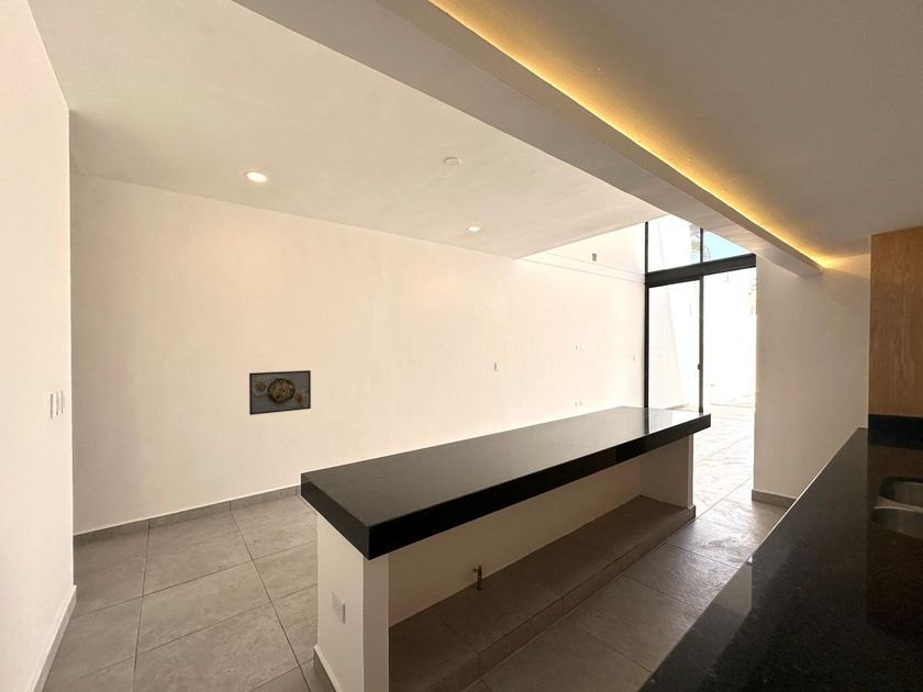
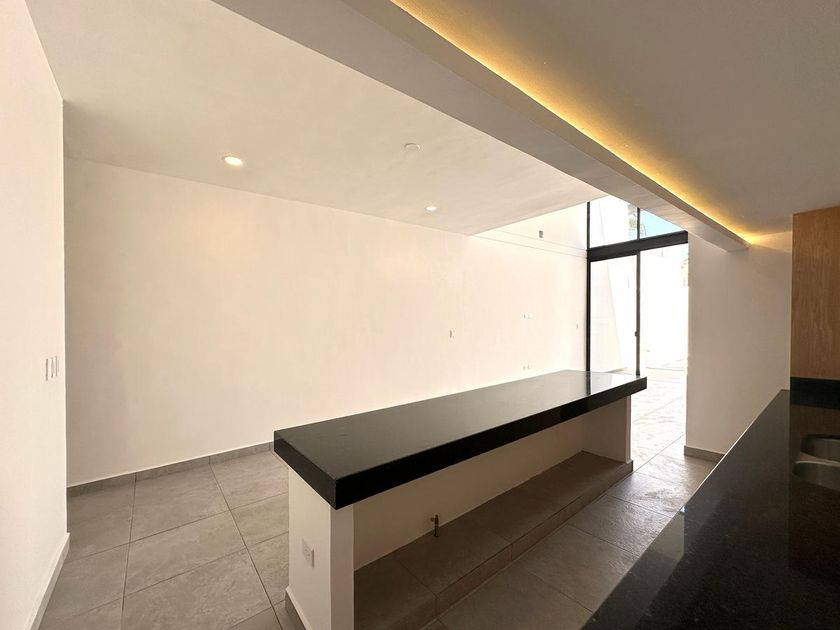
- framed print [248,369,312,416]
